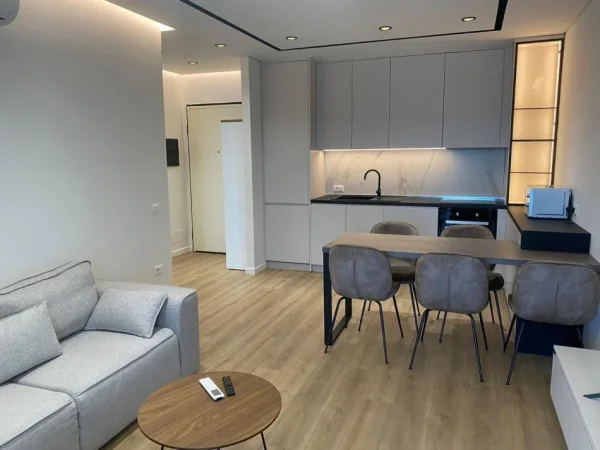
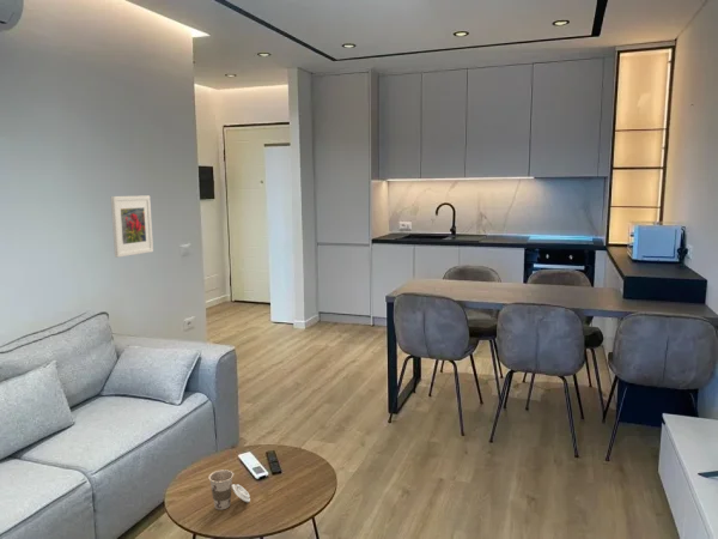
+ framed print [110,195,154,259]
+ cup [207,468,251,511]
